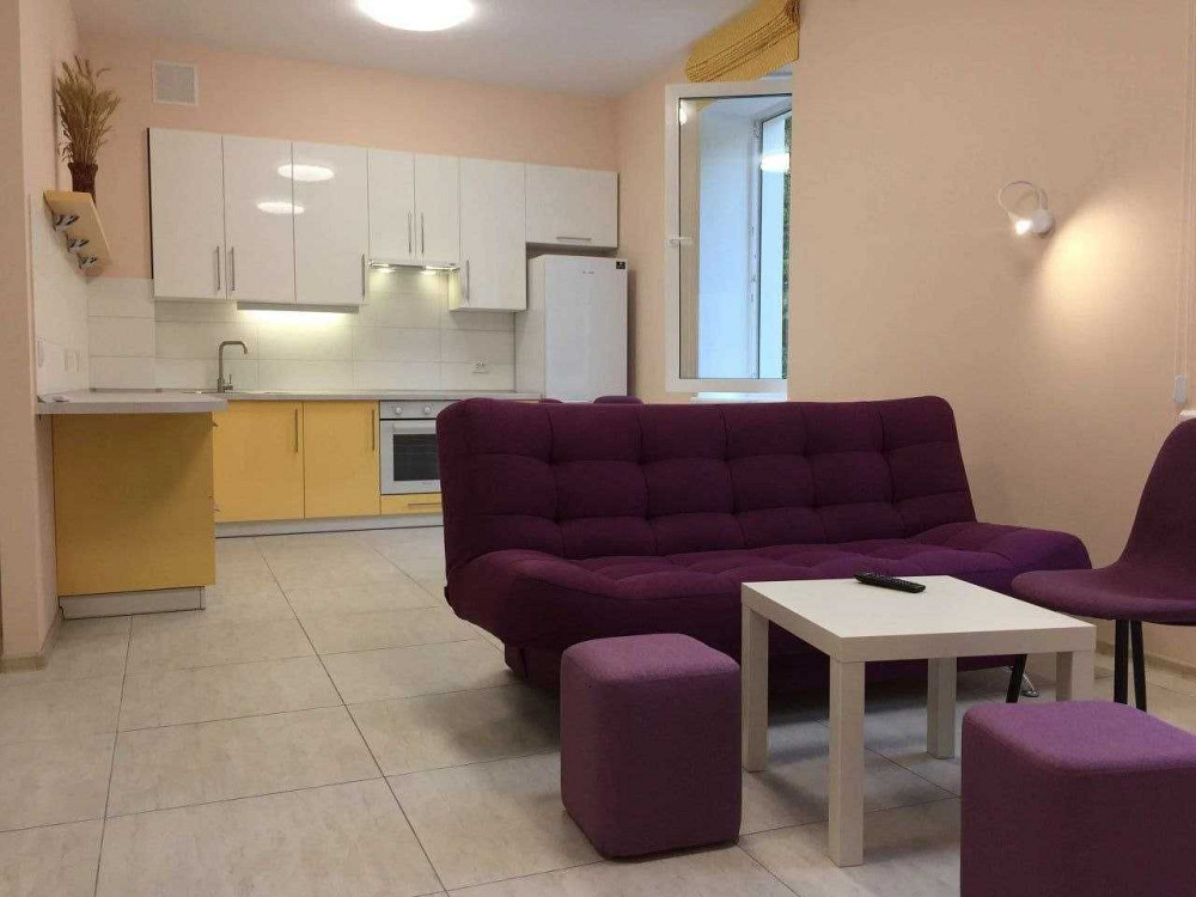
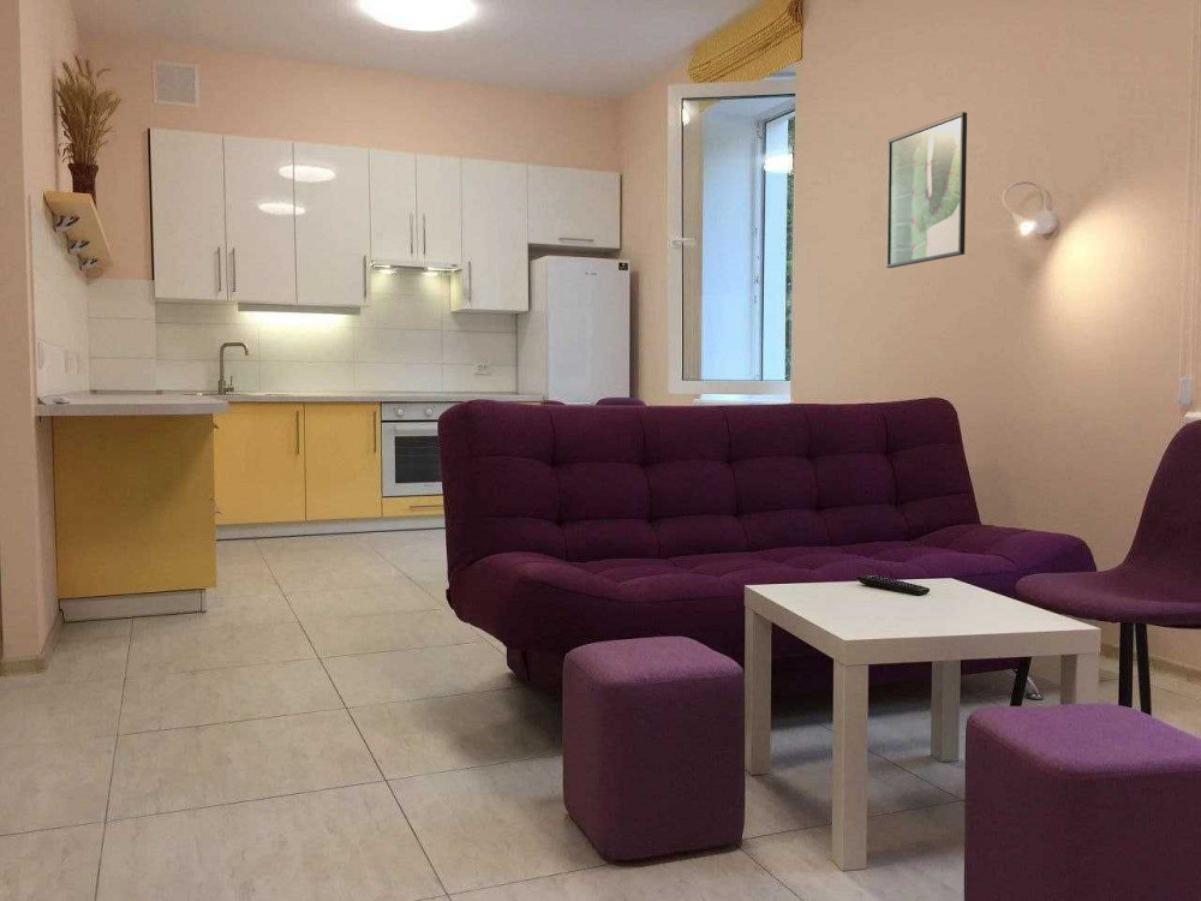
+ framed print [885,111,968,269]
